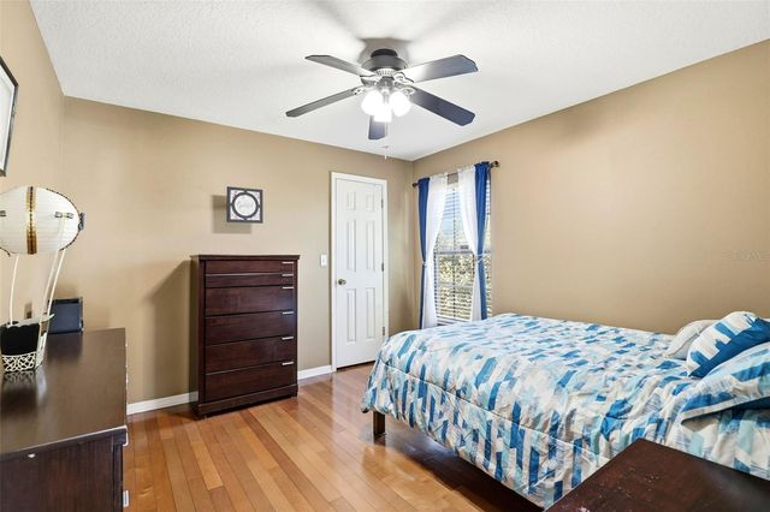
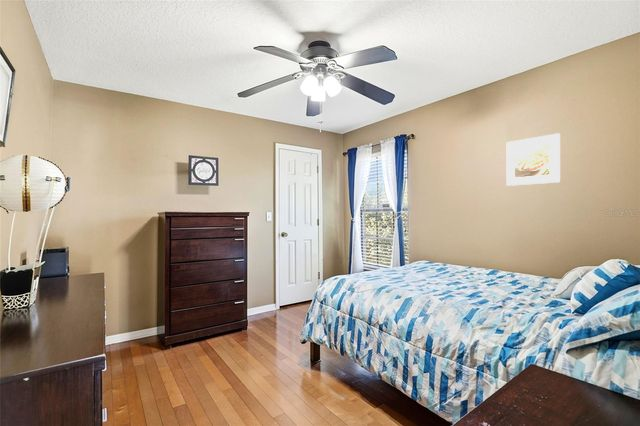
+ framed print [506,132,561,187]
